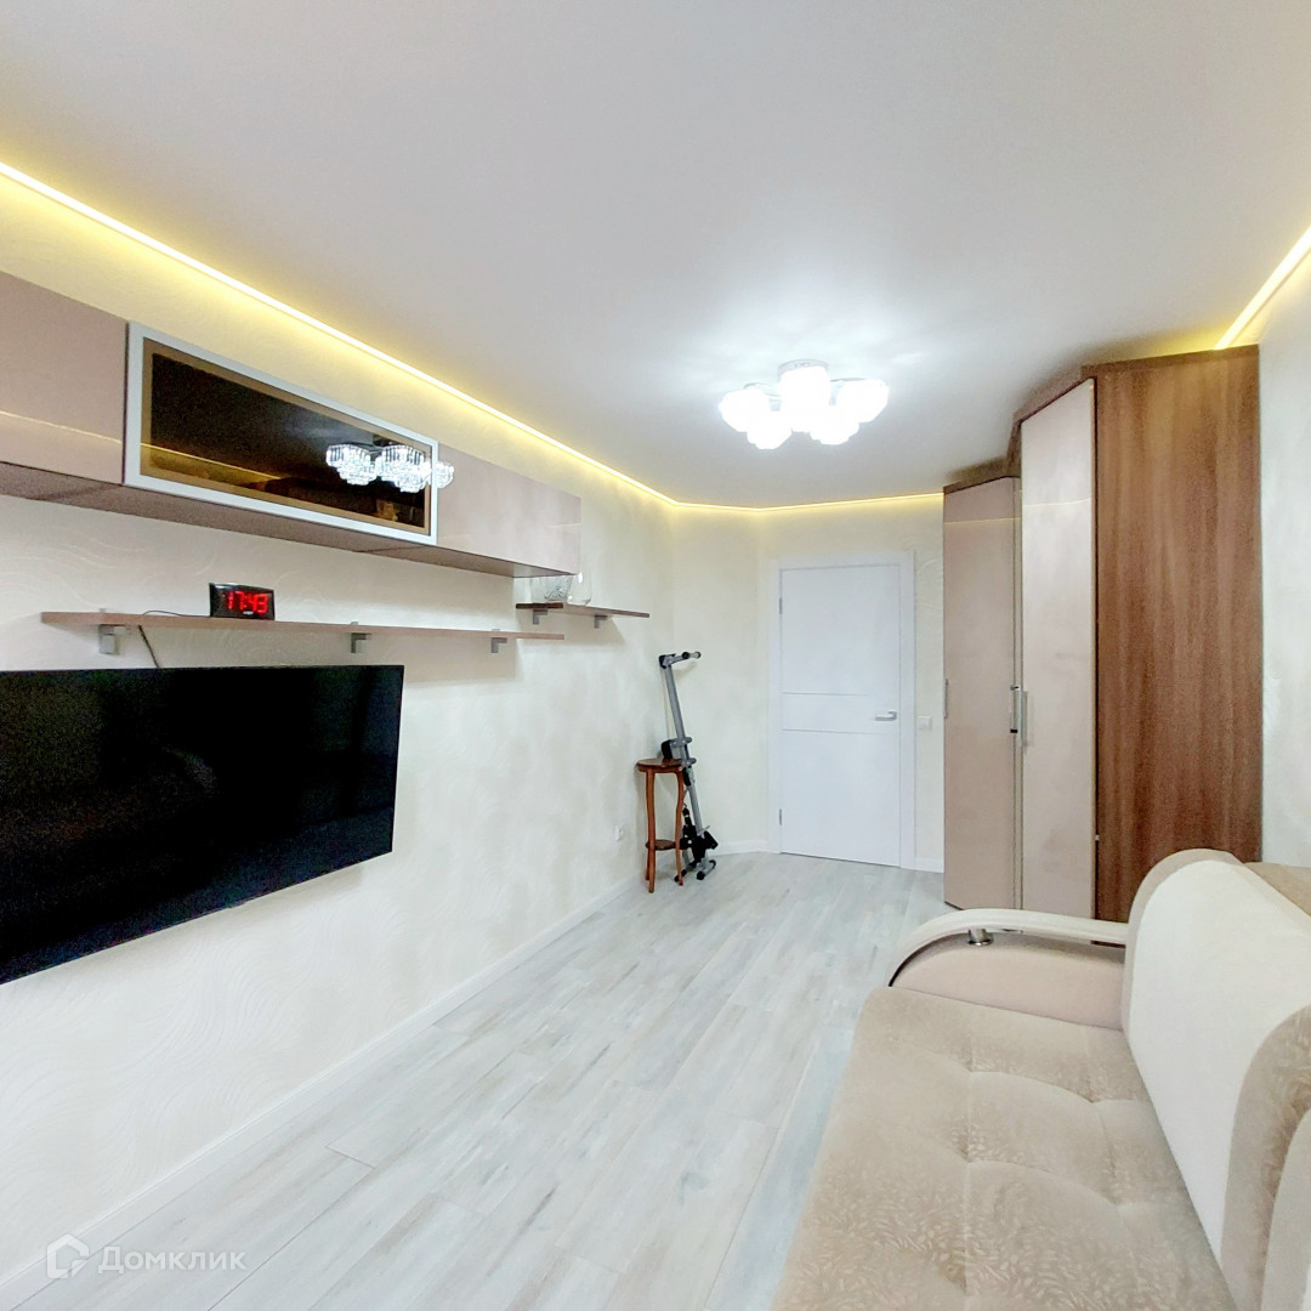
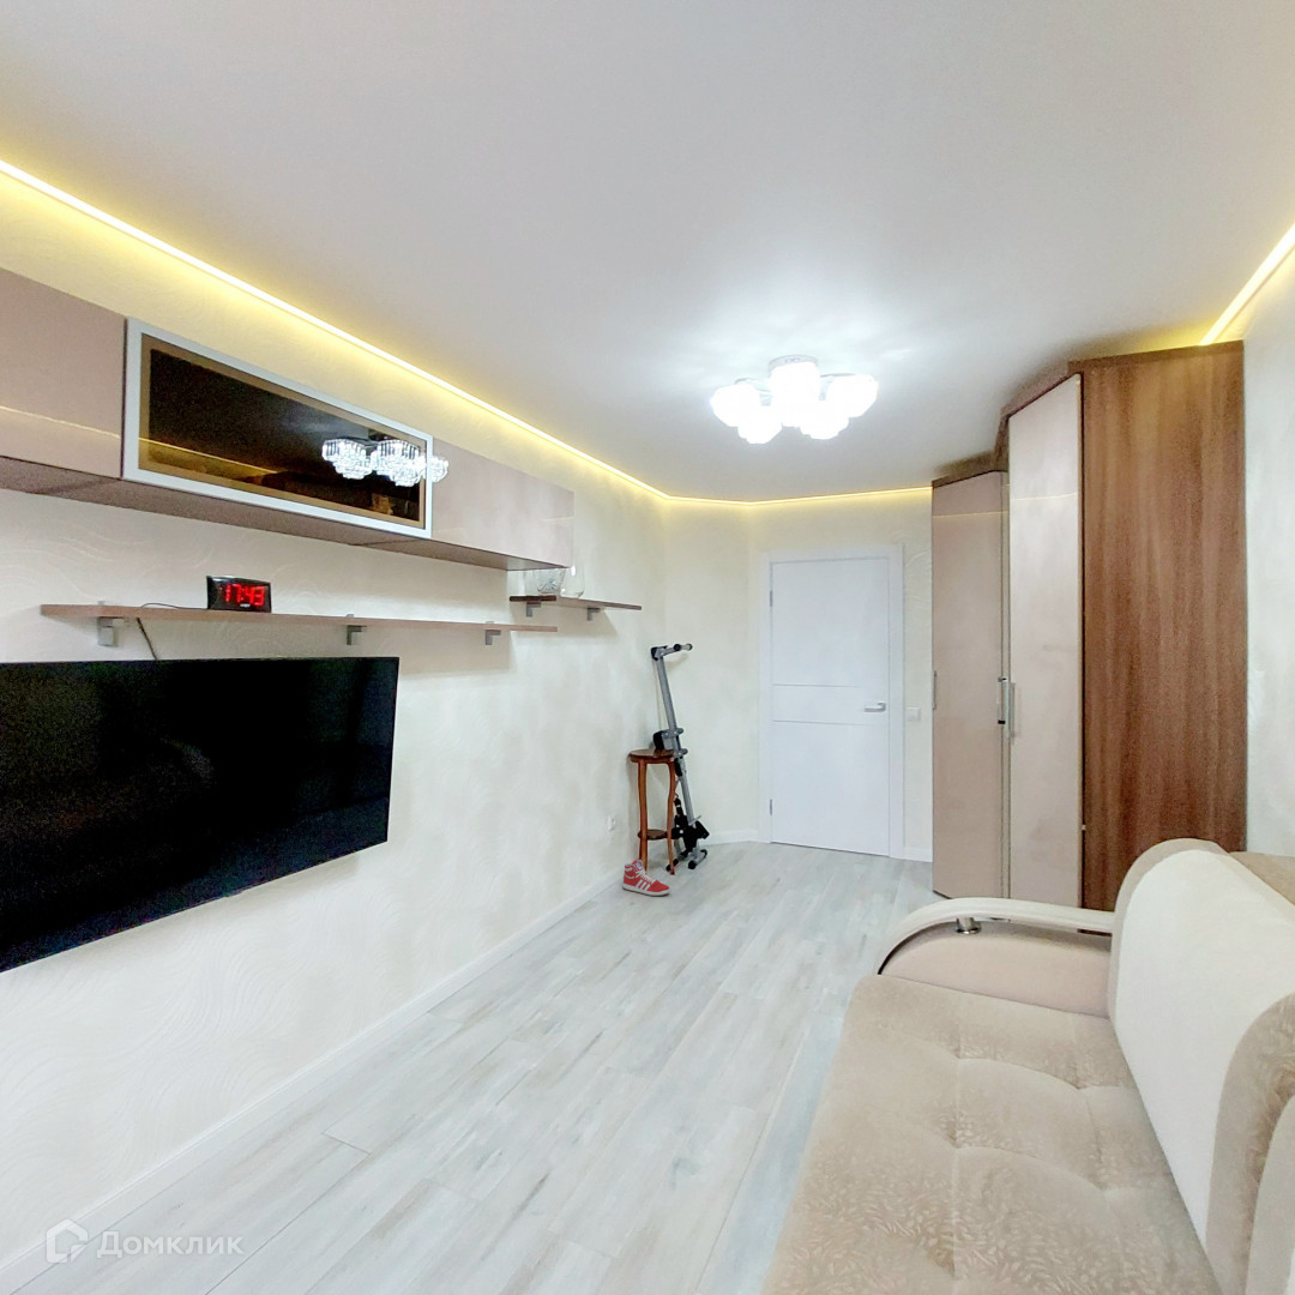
+ sneaker [621,859,671,897]
